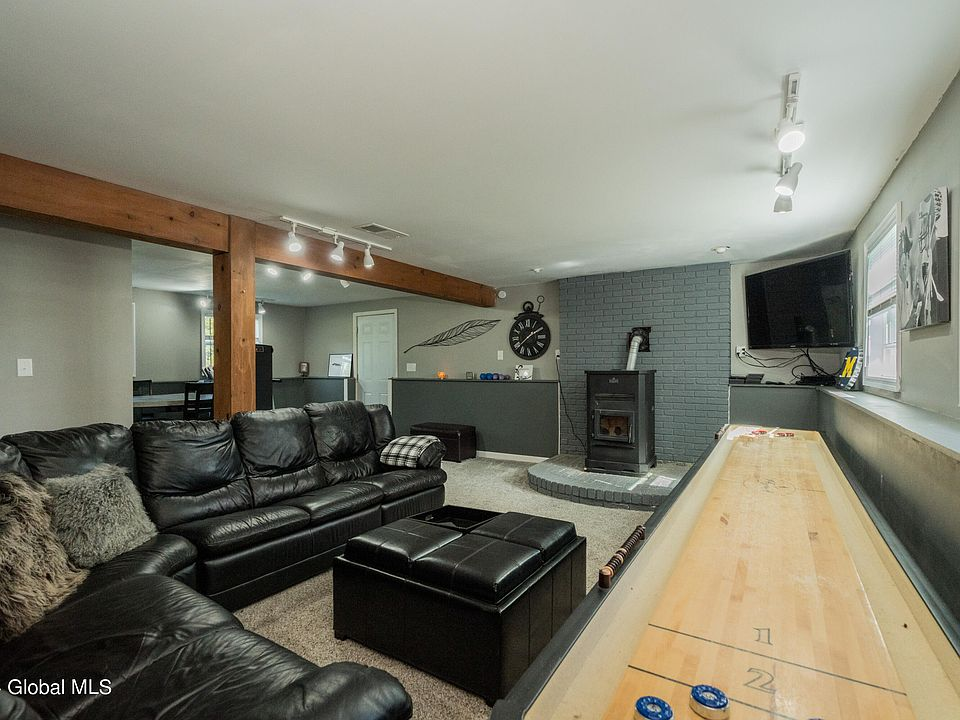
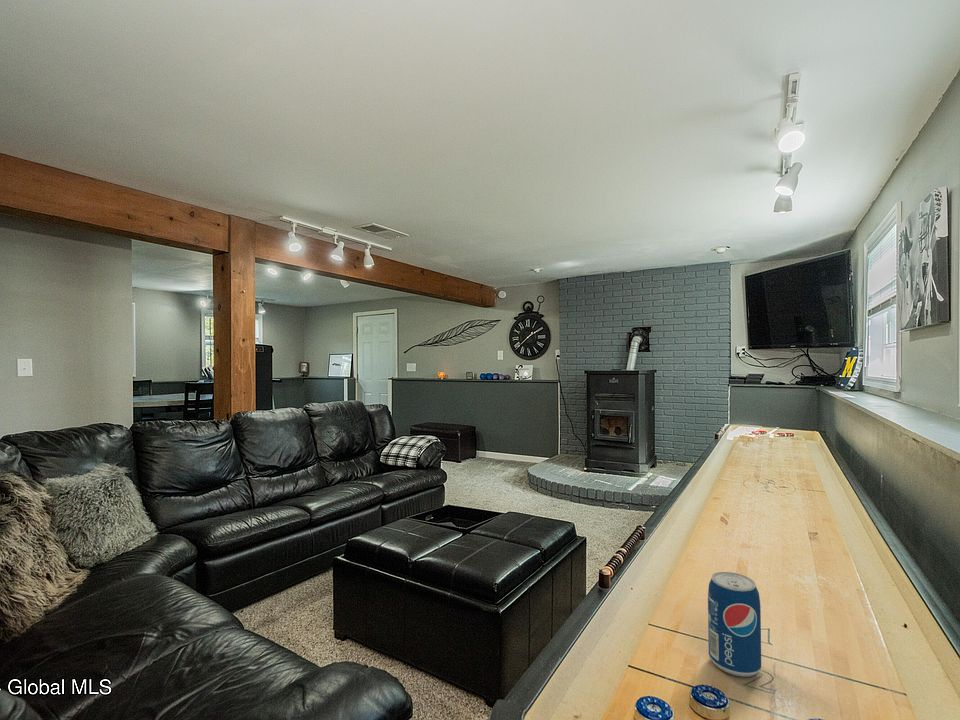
+ beverage can [707,571,762,678]
